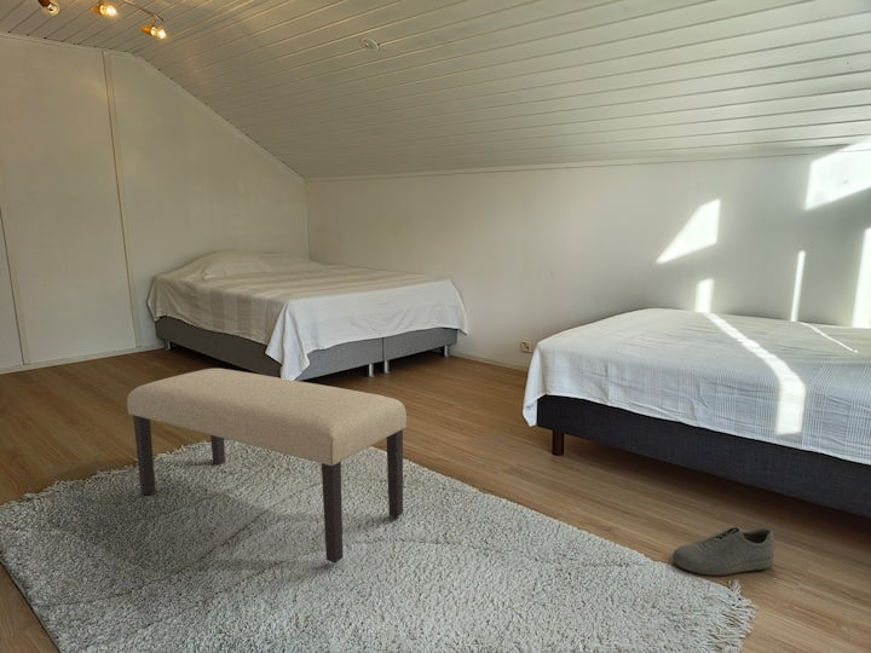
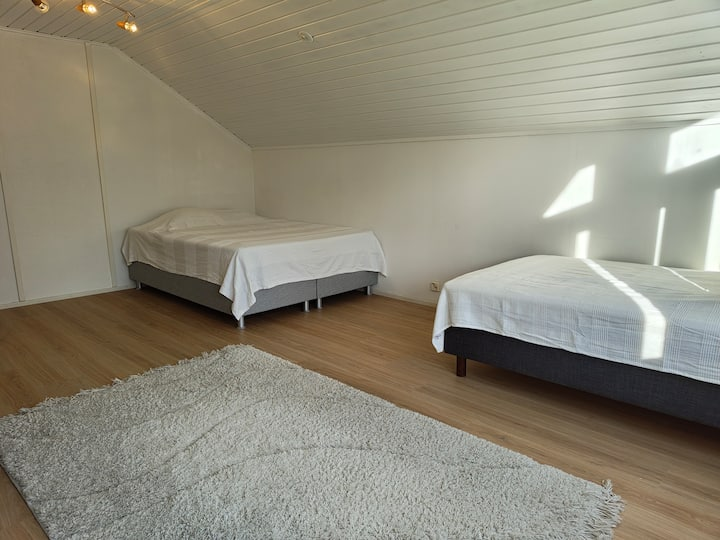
- shoe [671,526,775,577]
- bench [126,368,408,564]
